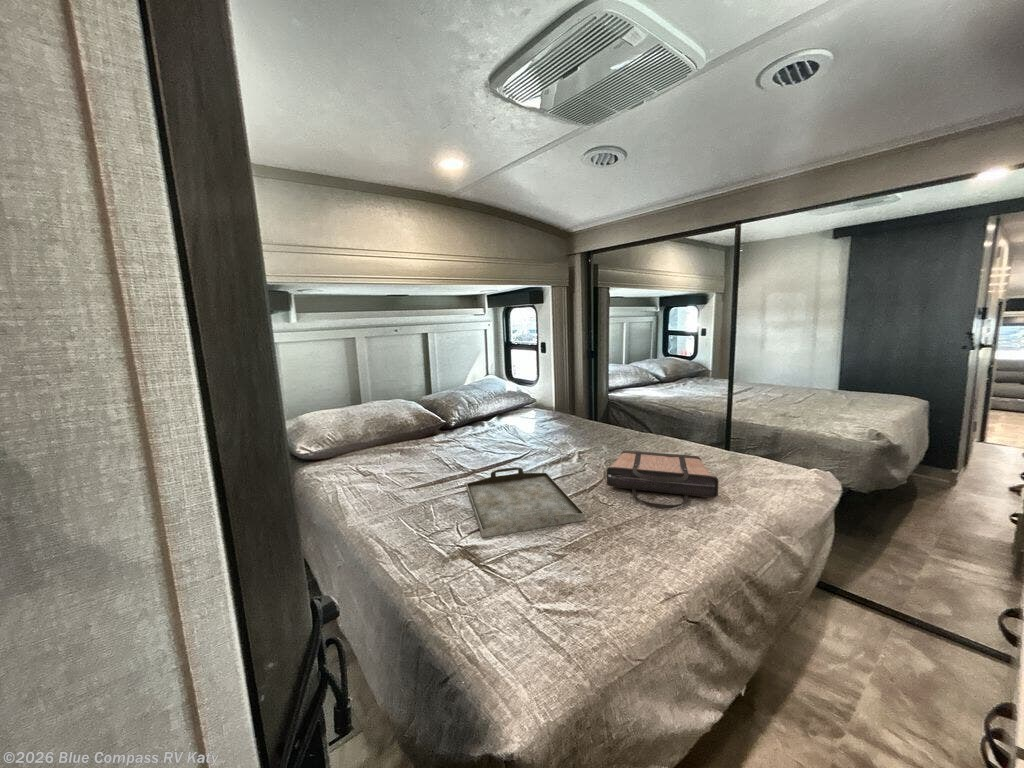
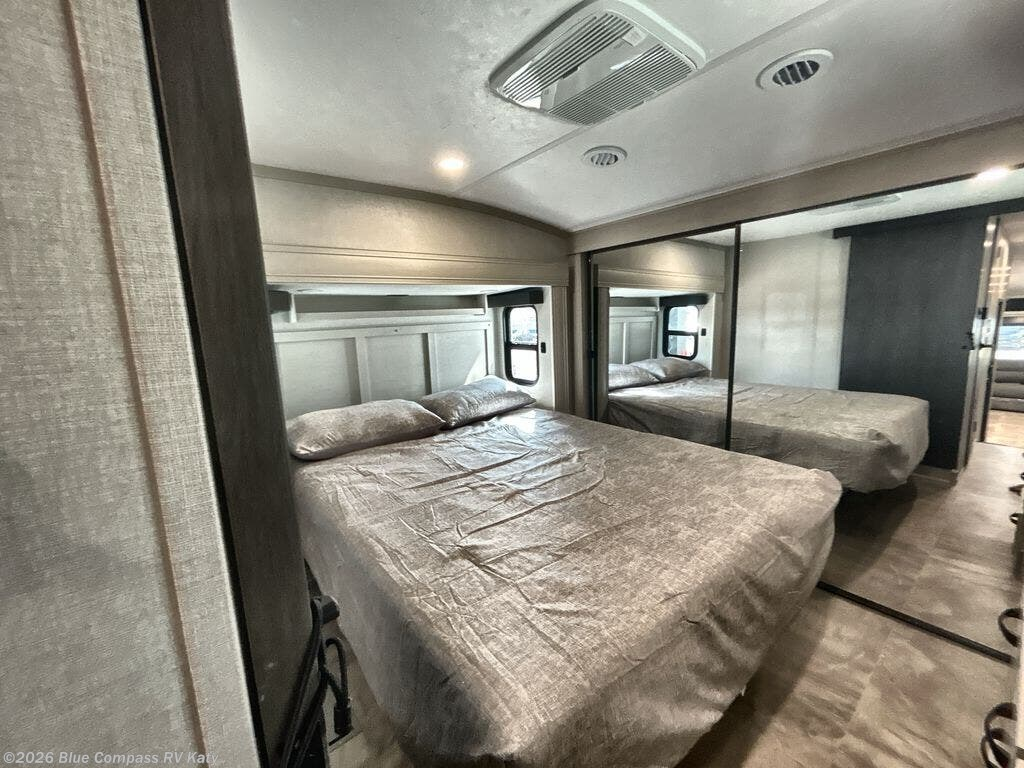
- serving tray [465,466,586,538]
- shopping bag [606,450,719,509]
